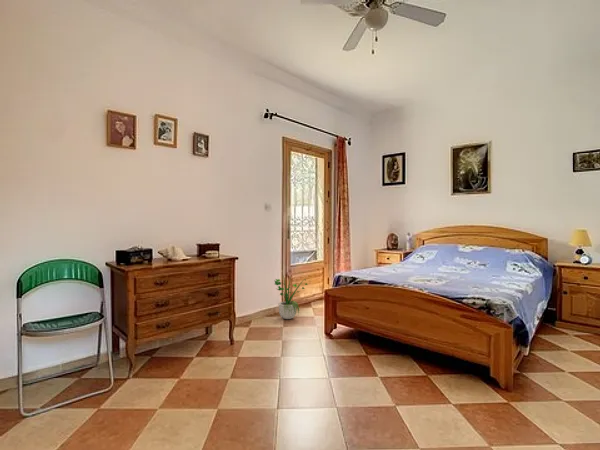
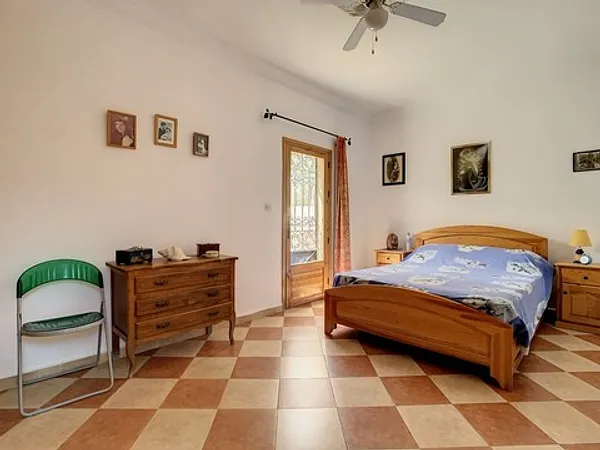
- potted plant [273,271,309,320]
